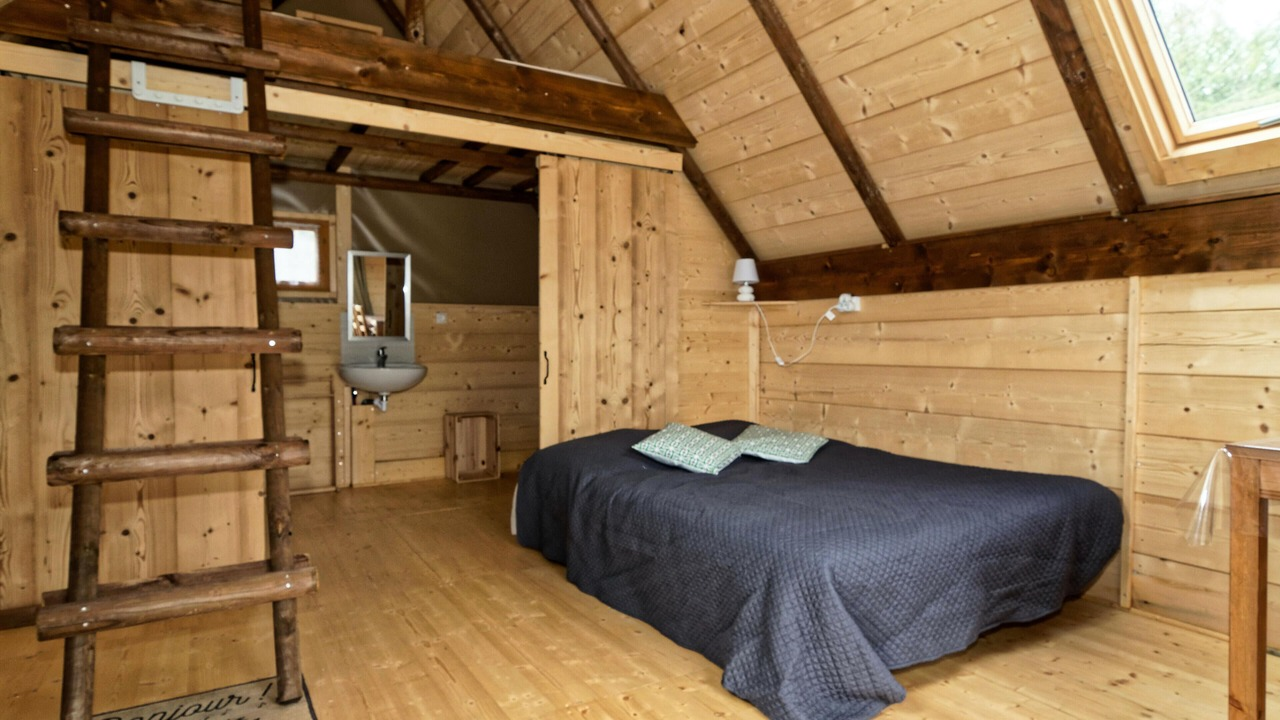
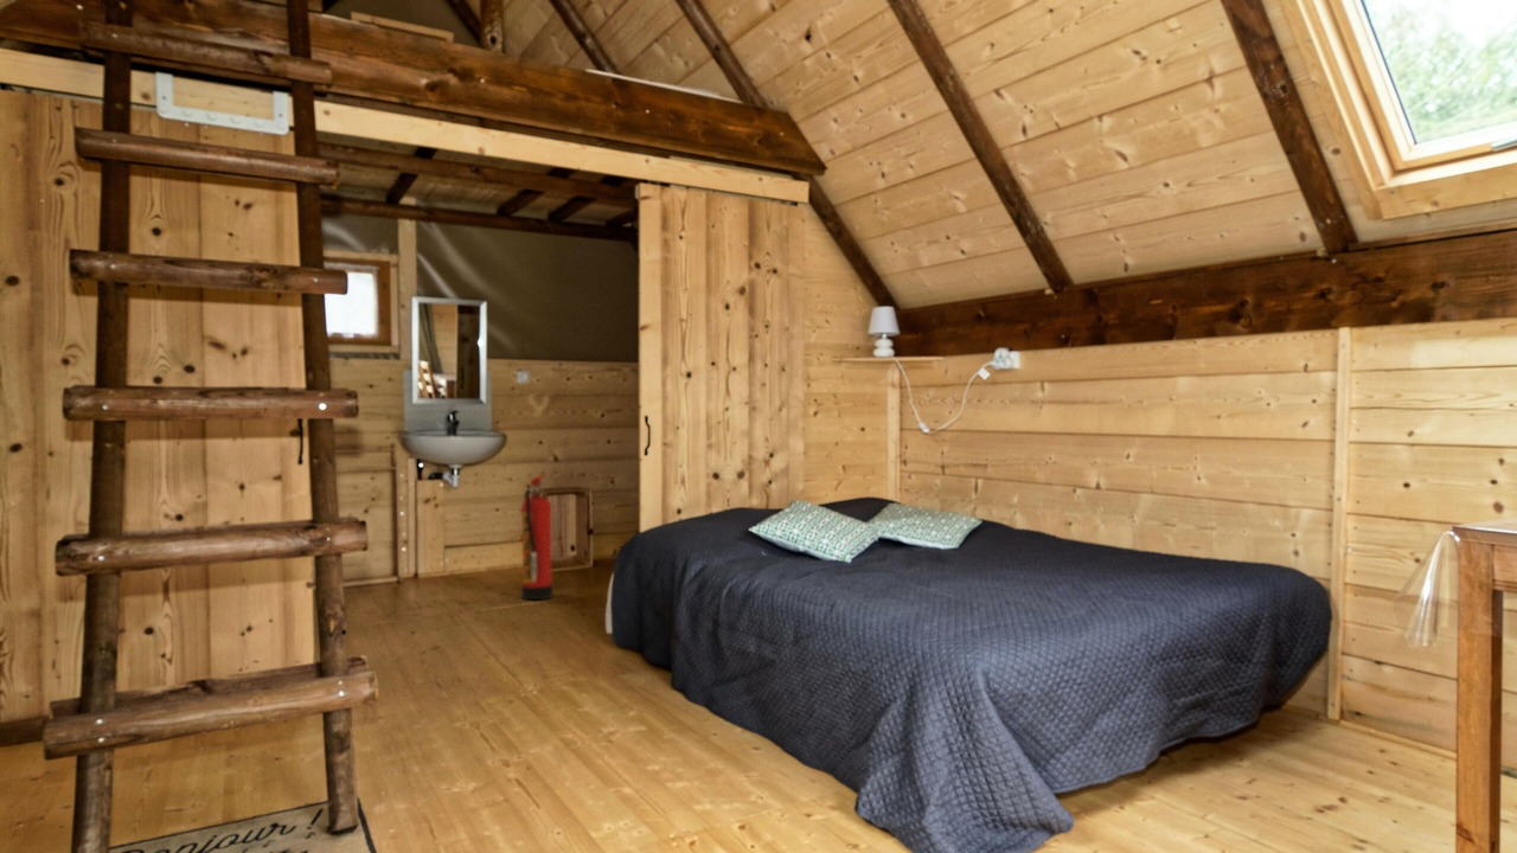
+ fire extinguisher [519,474,553,601]
